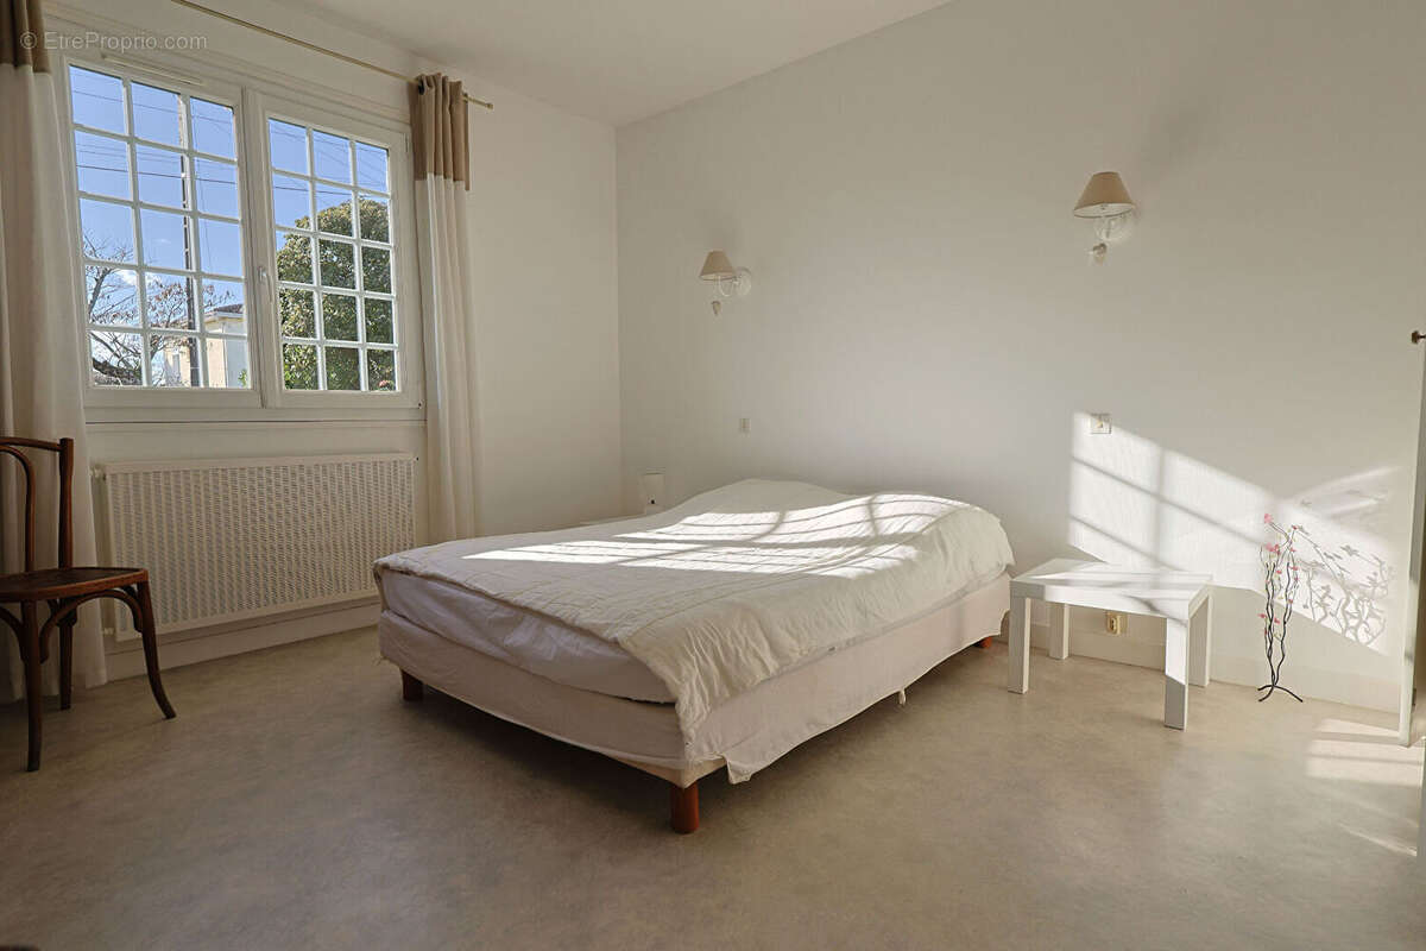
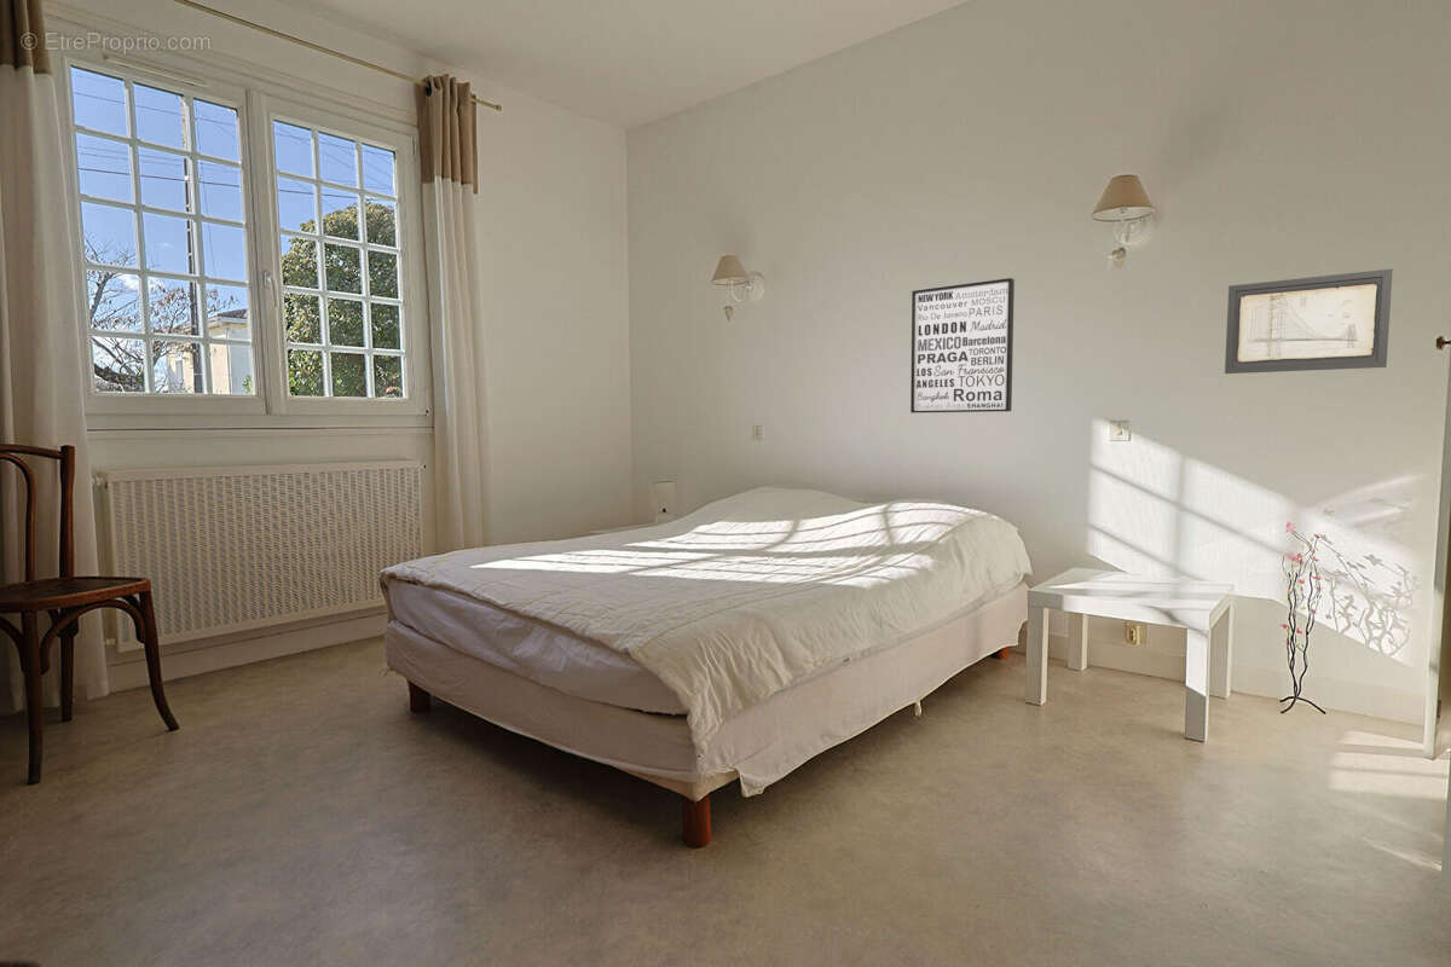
+ wall art [909,277,1016,413]
+ wall art [1224,268,1394,375]
